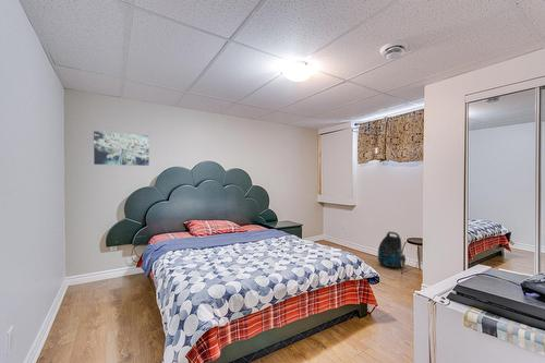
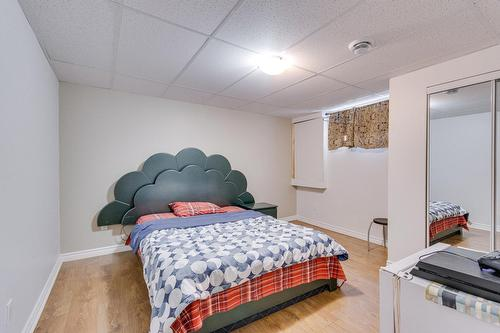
- wall art [93,130,150,167]
- vacuum cleaner [377,231,407,269]
